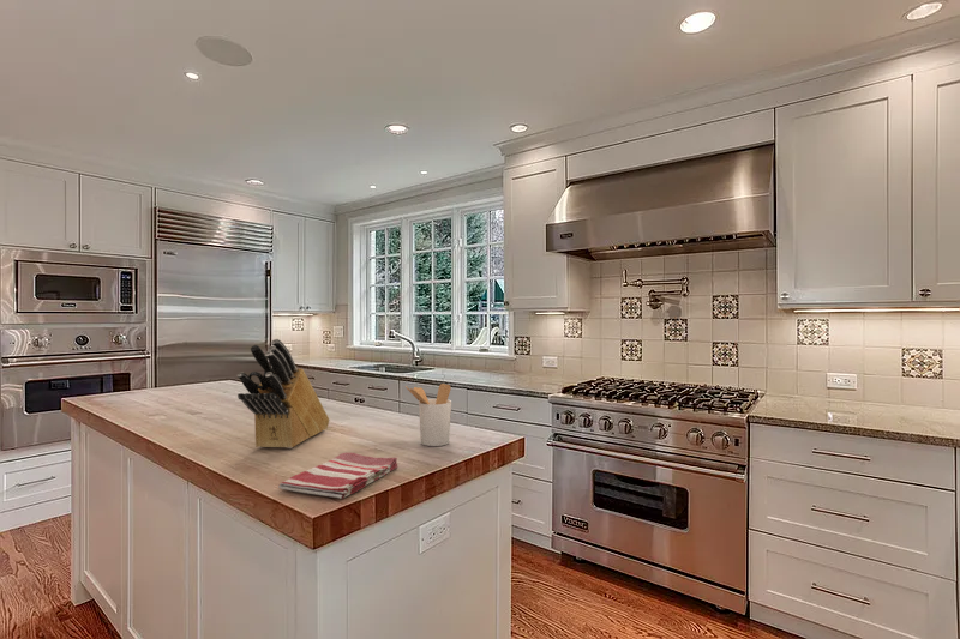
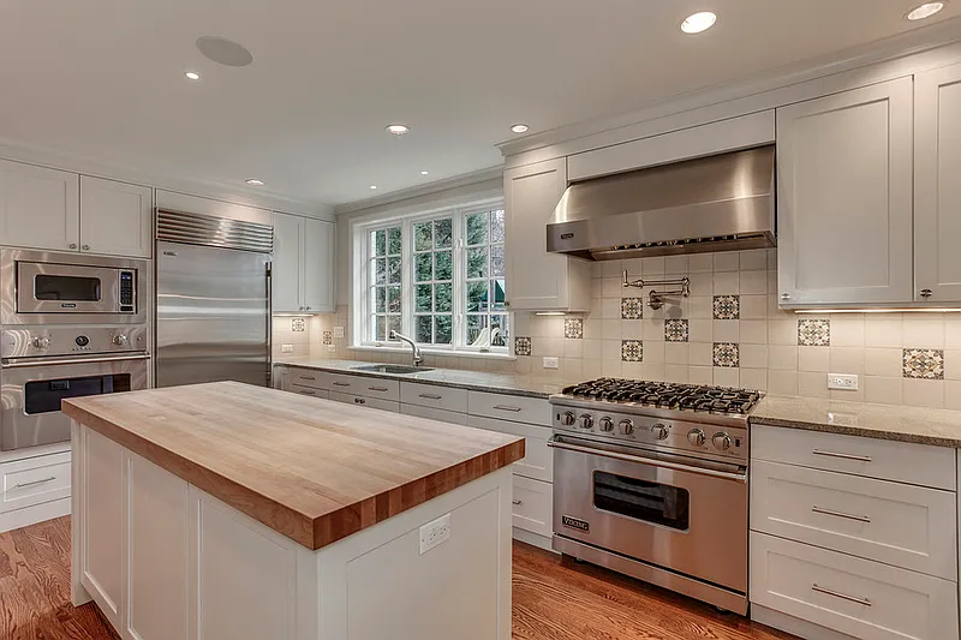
- utensil holder [404,382,452,447]
- knife block [236,338,331,450]
- dish towel [277,451,398,500]
